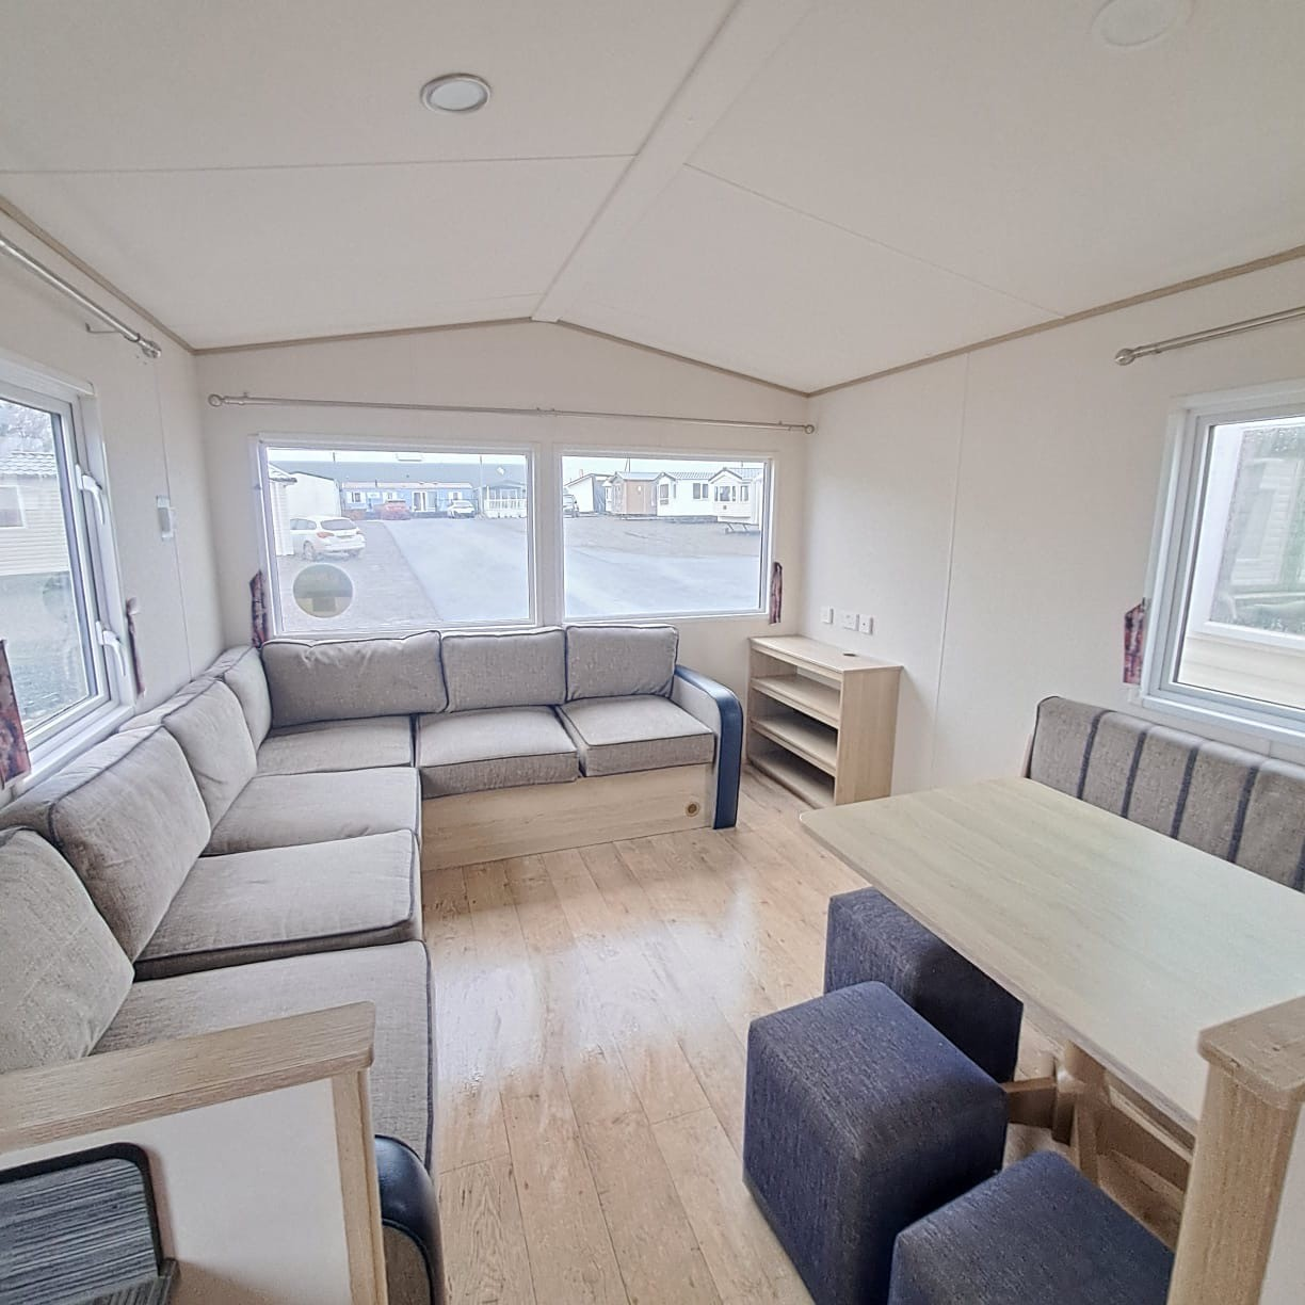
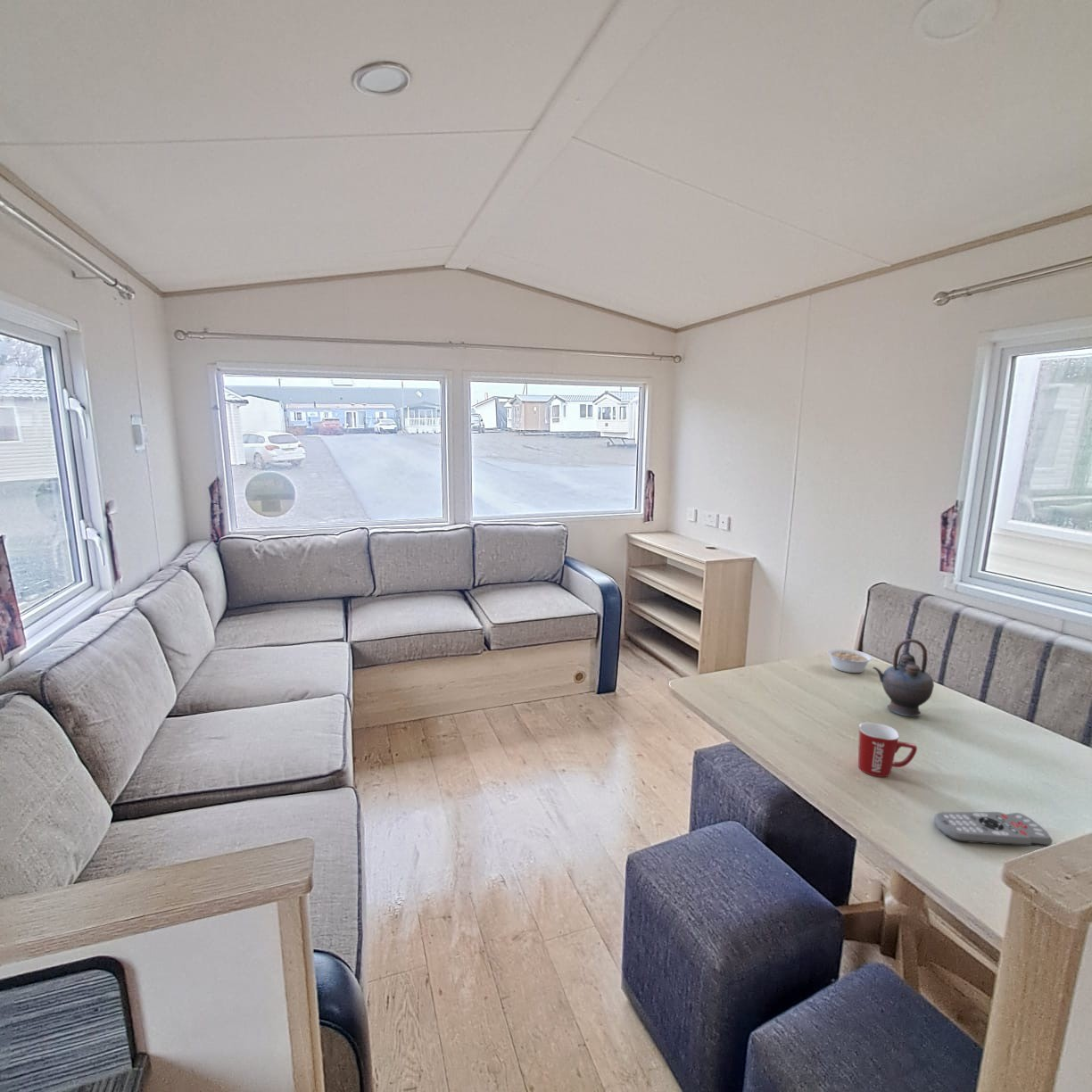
+ legume [826,648,878,674]
+ remote control [933,811,1053,848]
+ teapot [872,638,935,717]
+ mug [857,722,918,778]
